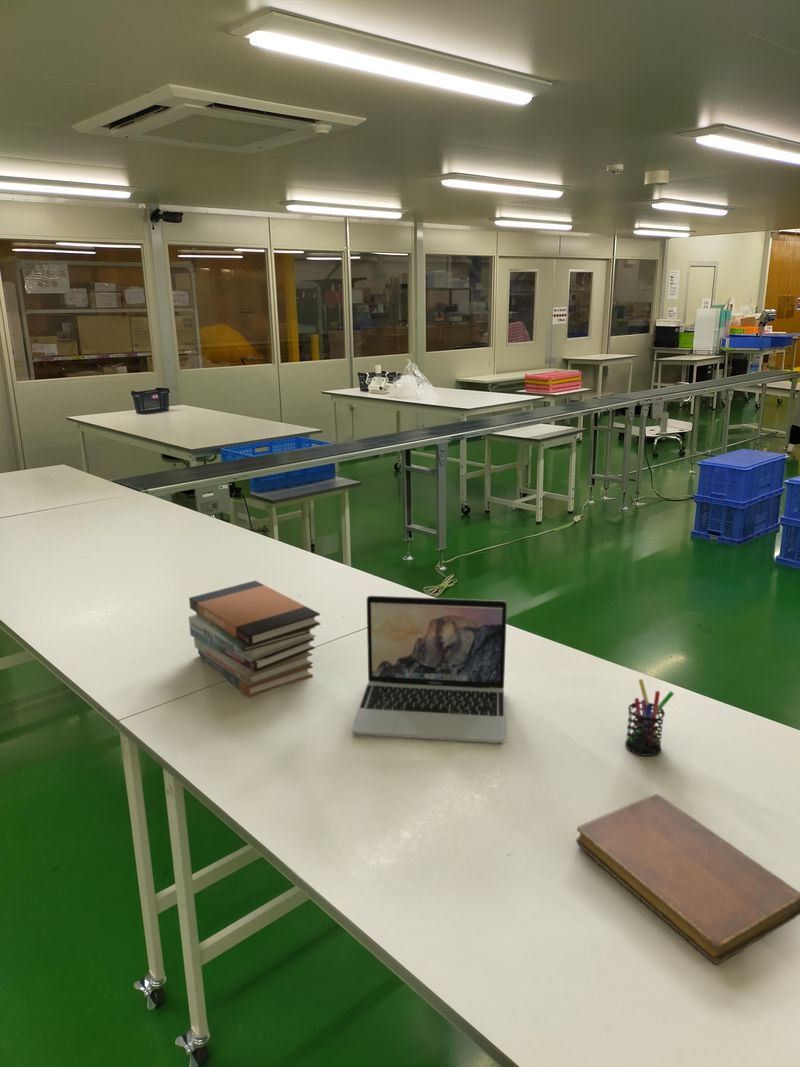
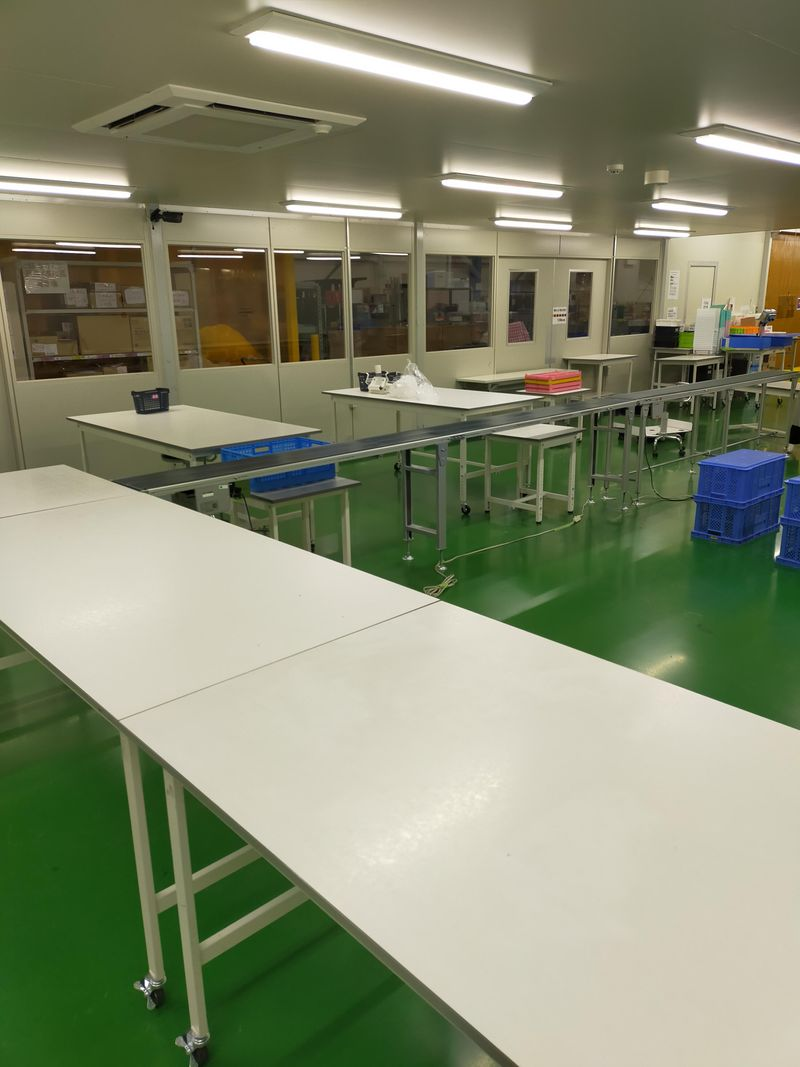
- laptop [351,595,508,744]
- book stack [188,580,321,699]
- notebook [575,793,800,965]
- pen holder [624,678,675,757]
